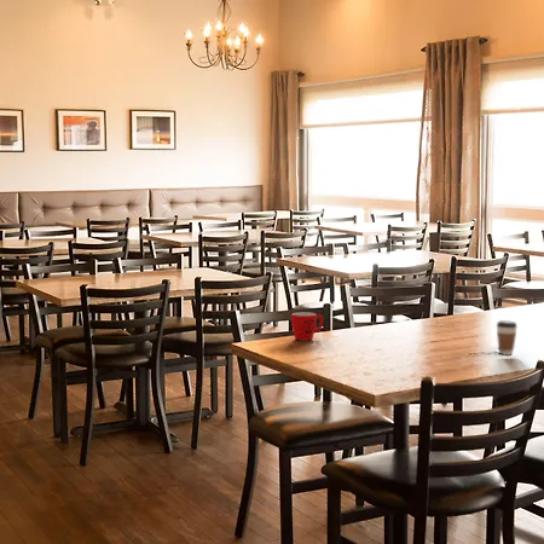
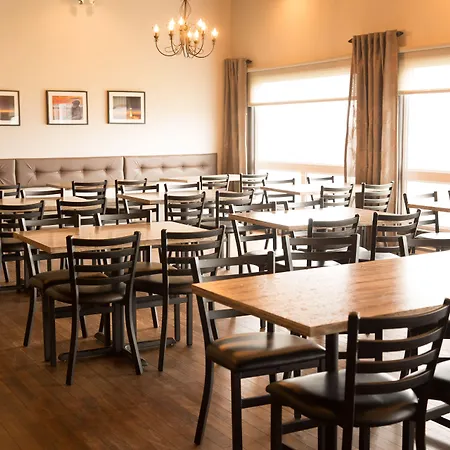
- coffee cup [496,319,519,357]
- mug [290,311,324,342]
